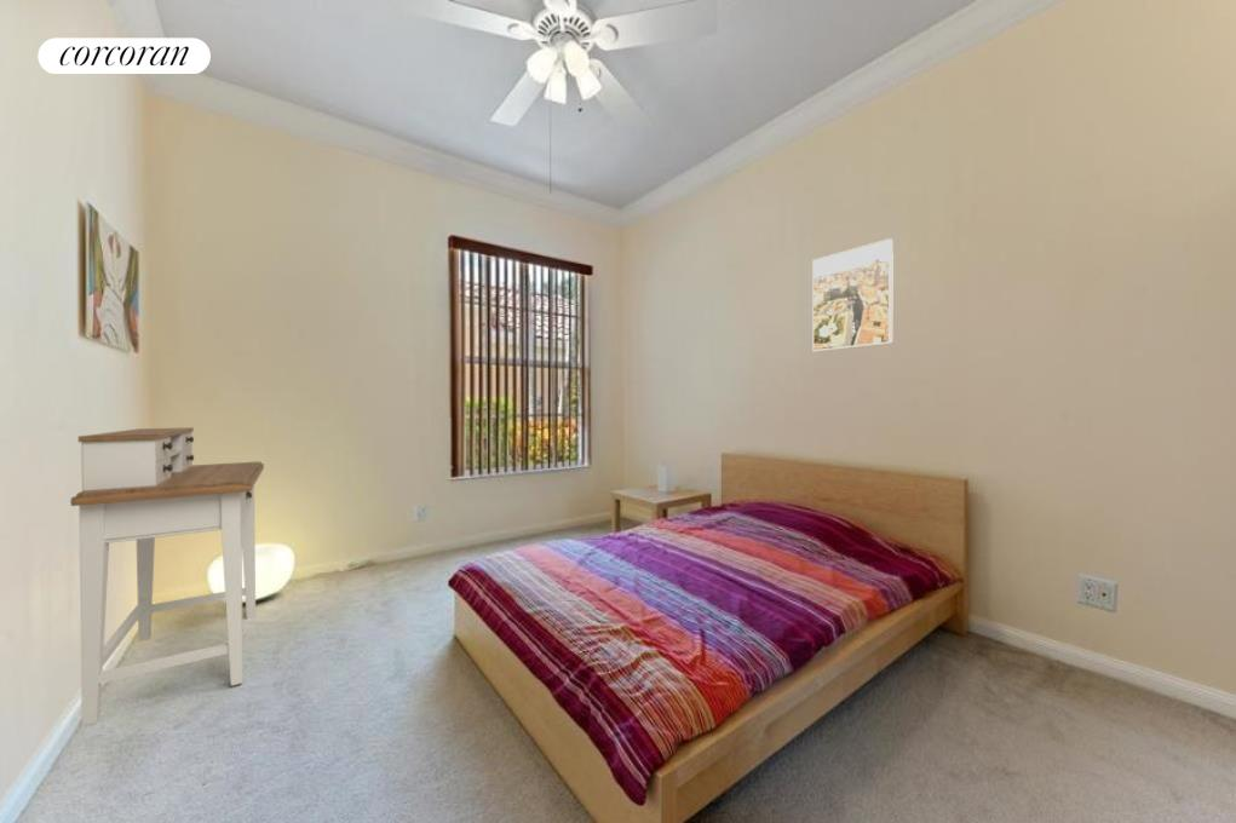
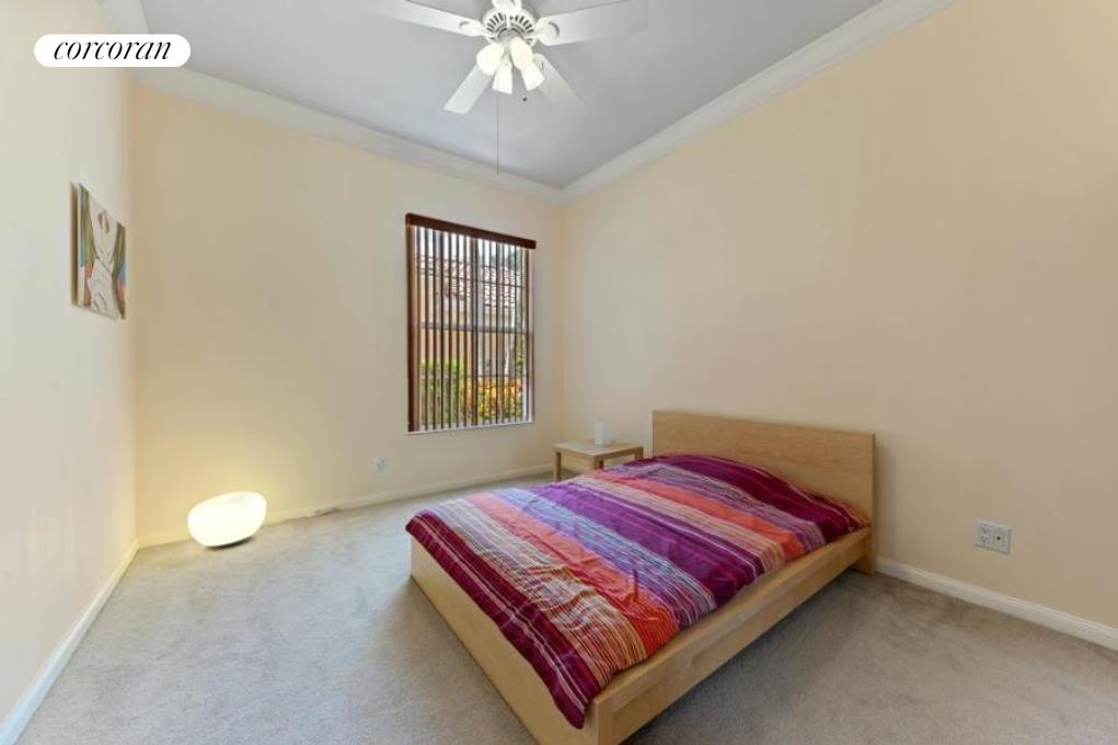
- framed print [811,237,895,352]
- desk [69,426,265,727]
